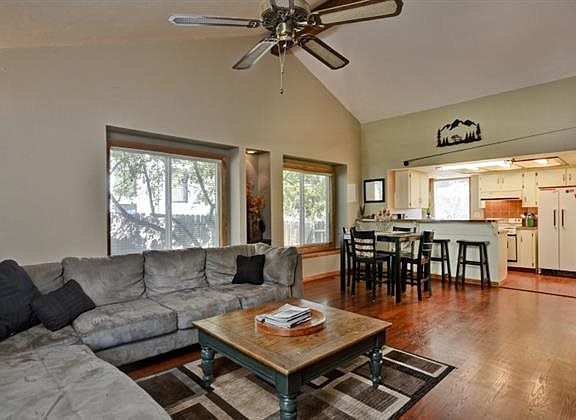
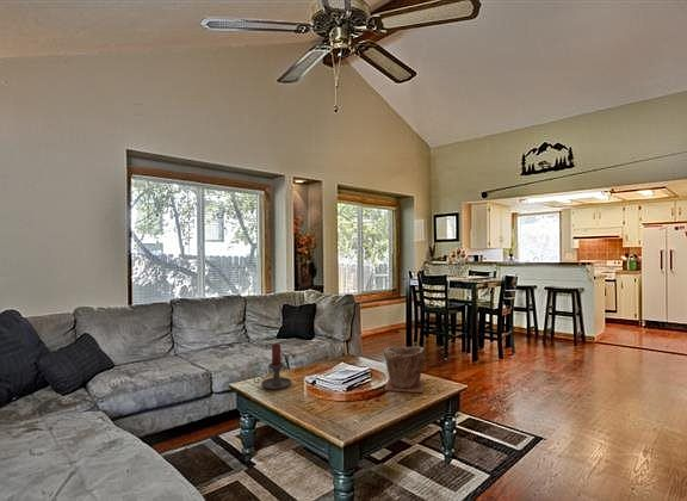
+ candle holder [253,342,293,391]
+ plant pot [382,345,426,394]
